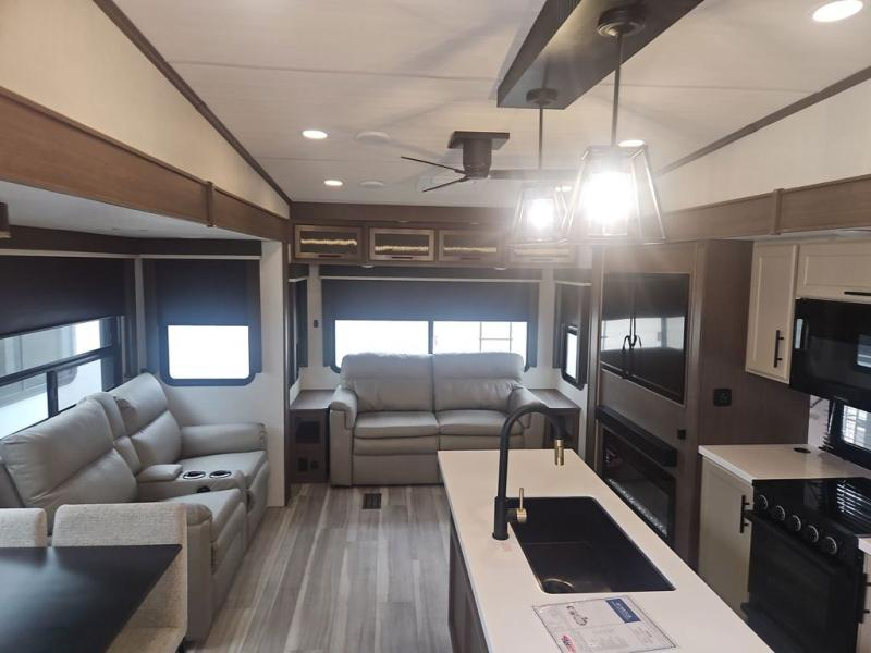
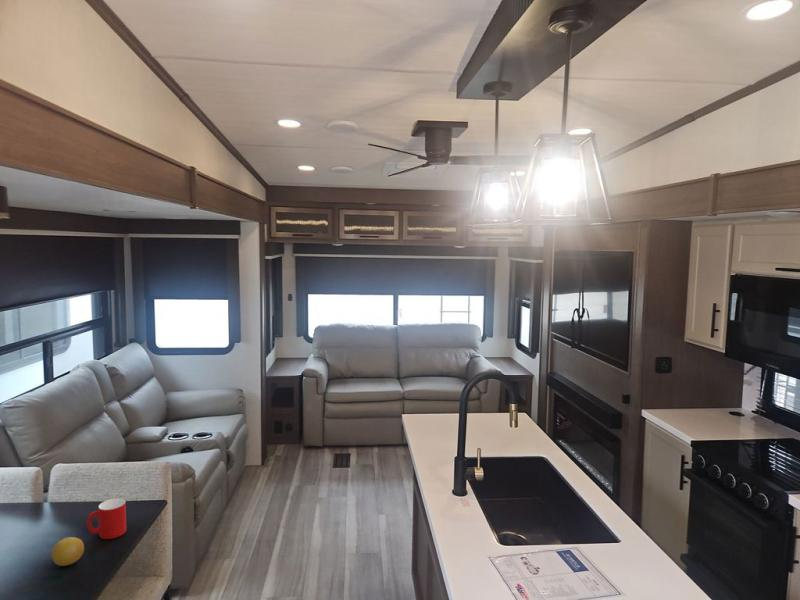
+ cup [86,497,127,540]
+ fruit [50,536,85,567]
